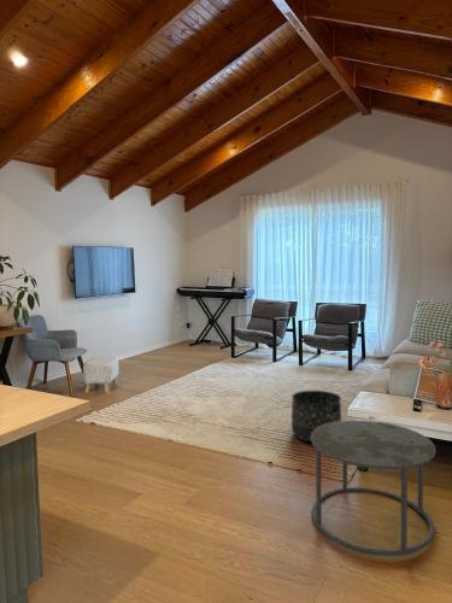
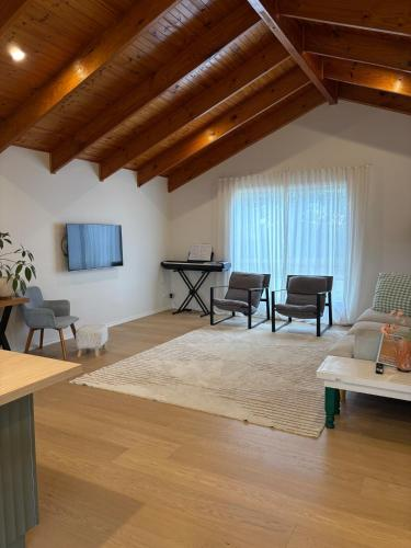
- basket [290,390,342,444]
- side table [310,420,436,557]
